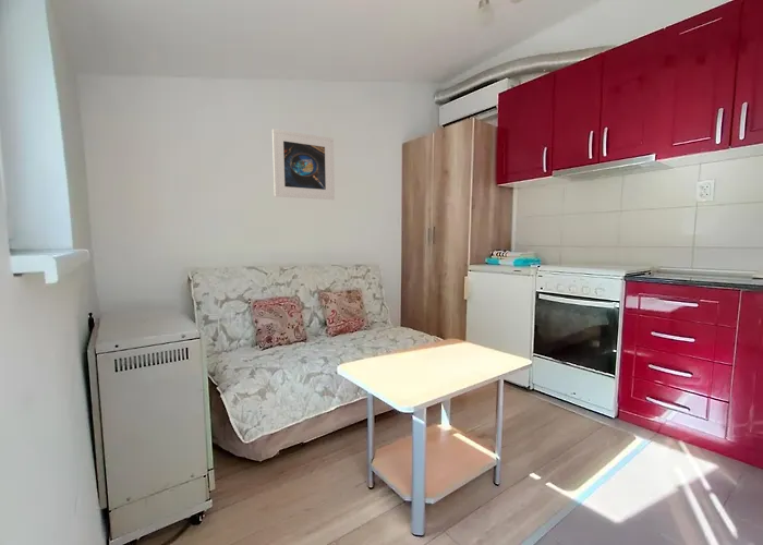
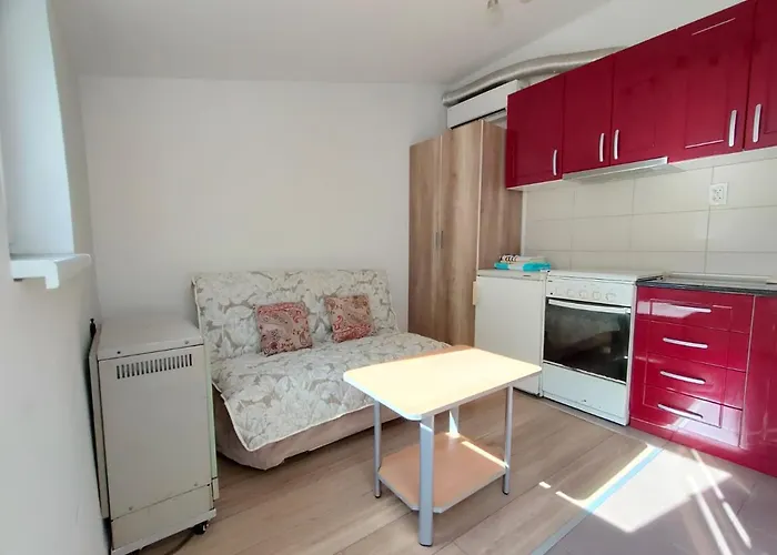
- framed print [271,128,336,201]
